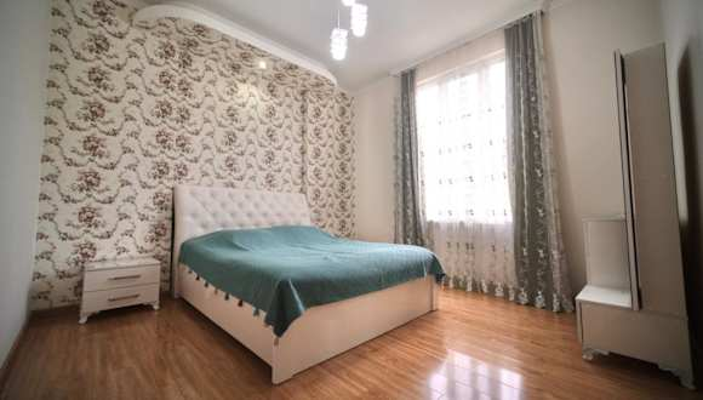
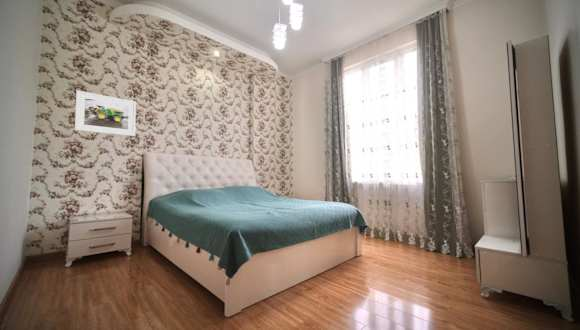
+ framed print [74,90,137,137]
